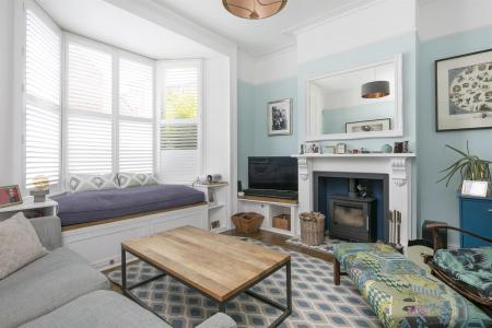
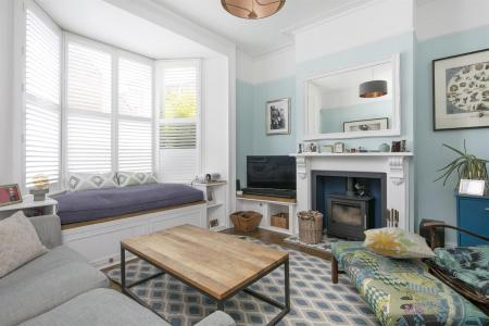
+ decorative pillow [361,226,439,260]
